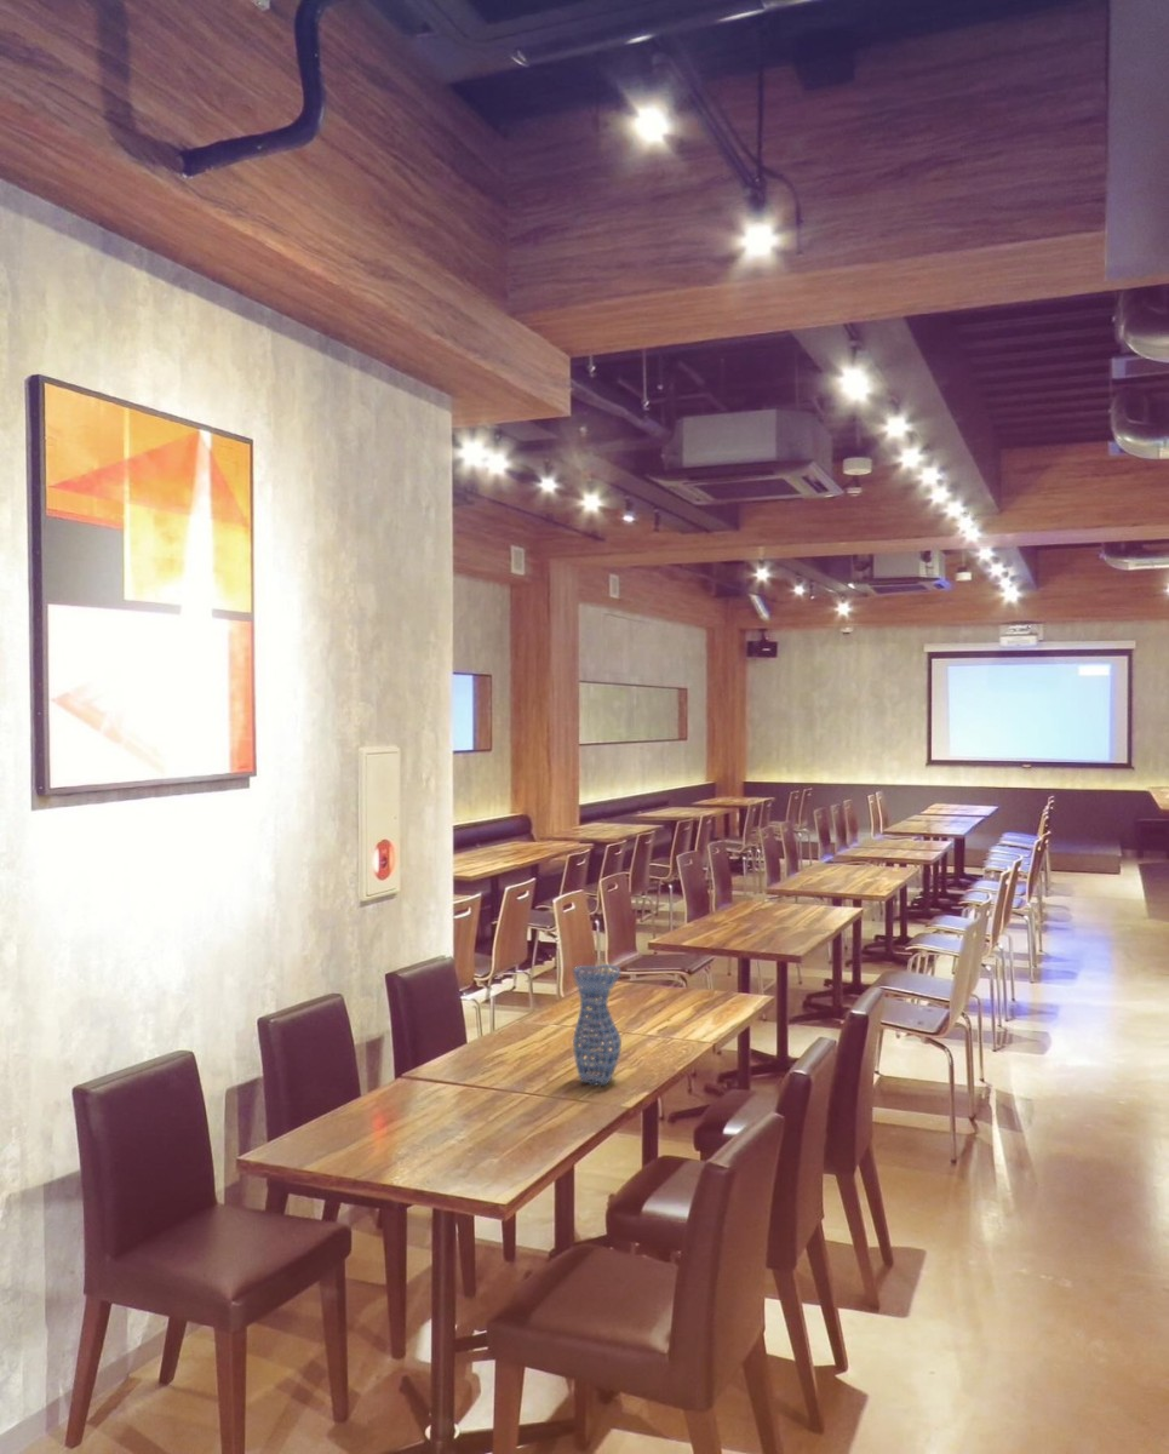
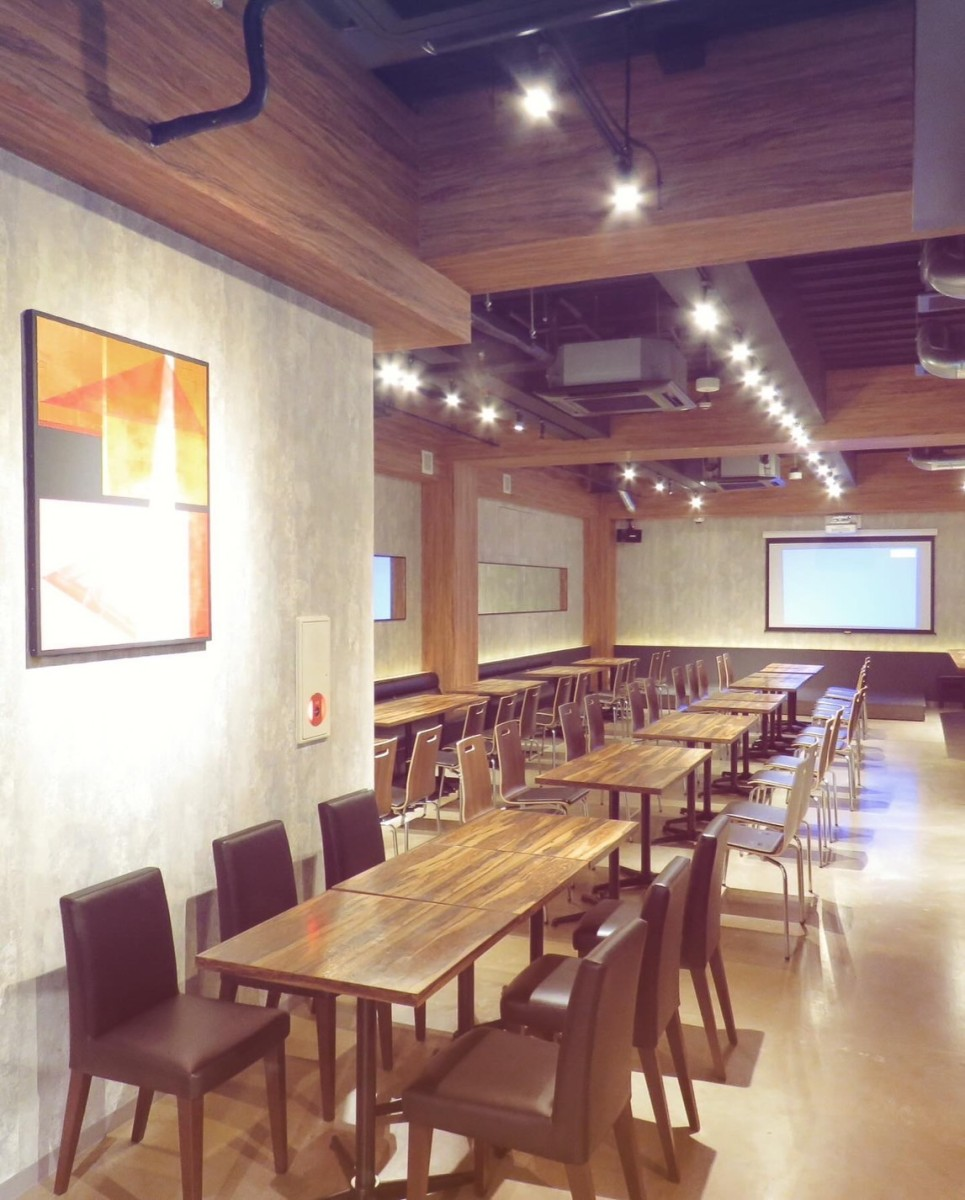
- vase [572,963,623,1087]
